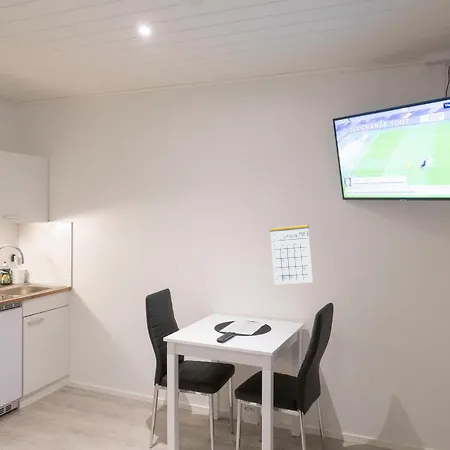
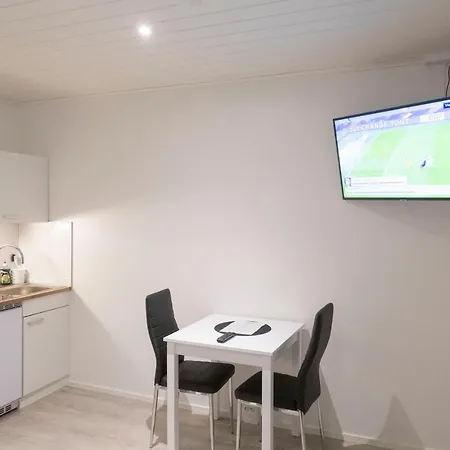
- calendar [269,215,314,285]
